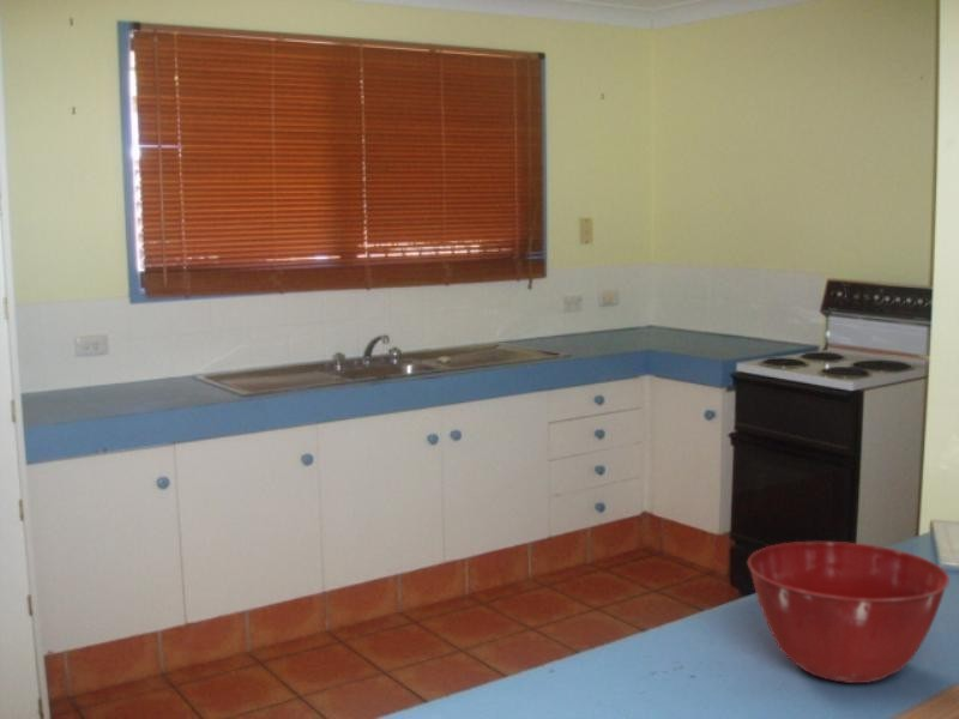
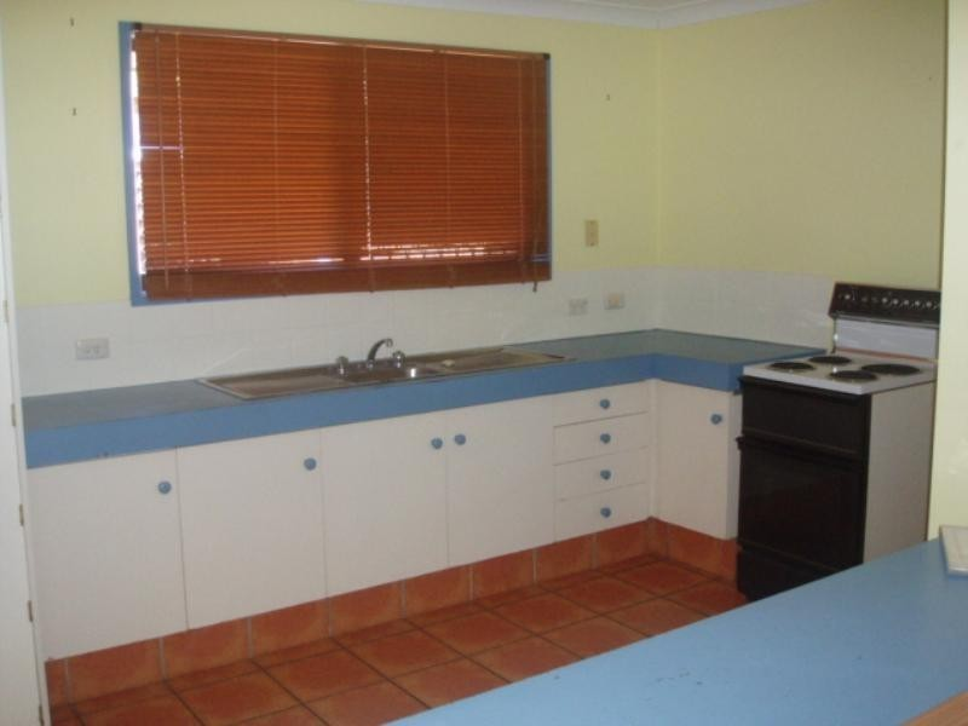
- mixing bowl [747,540,951,684]
